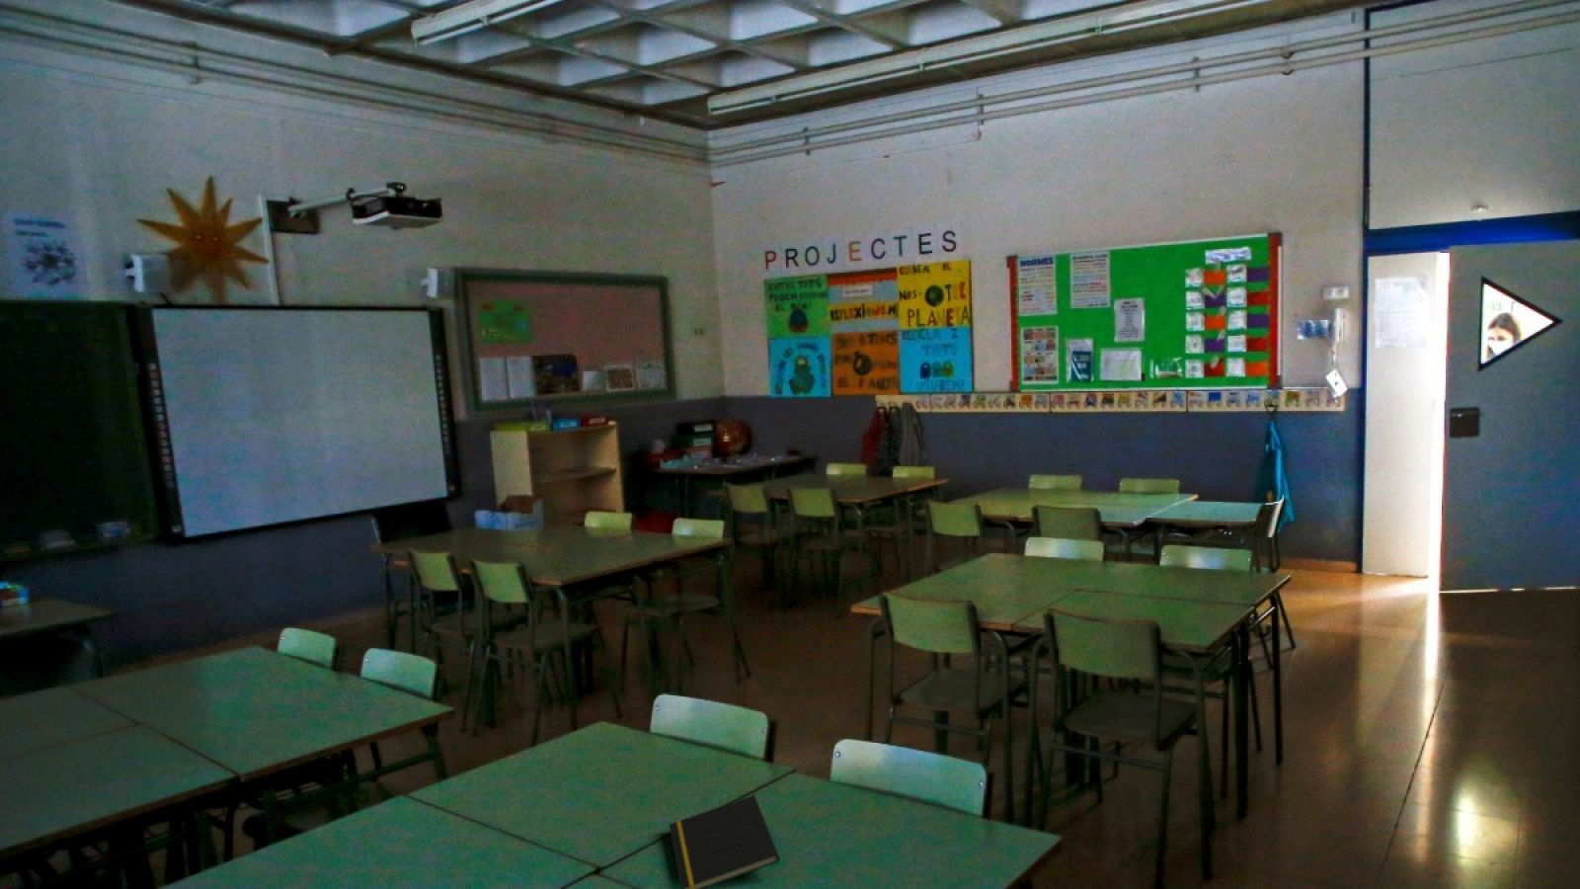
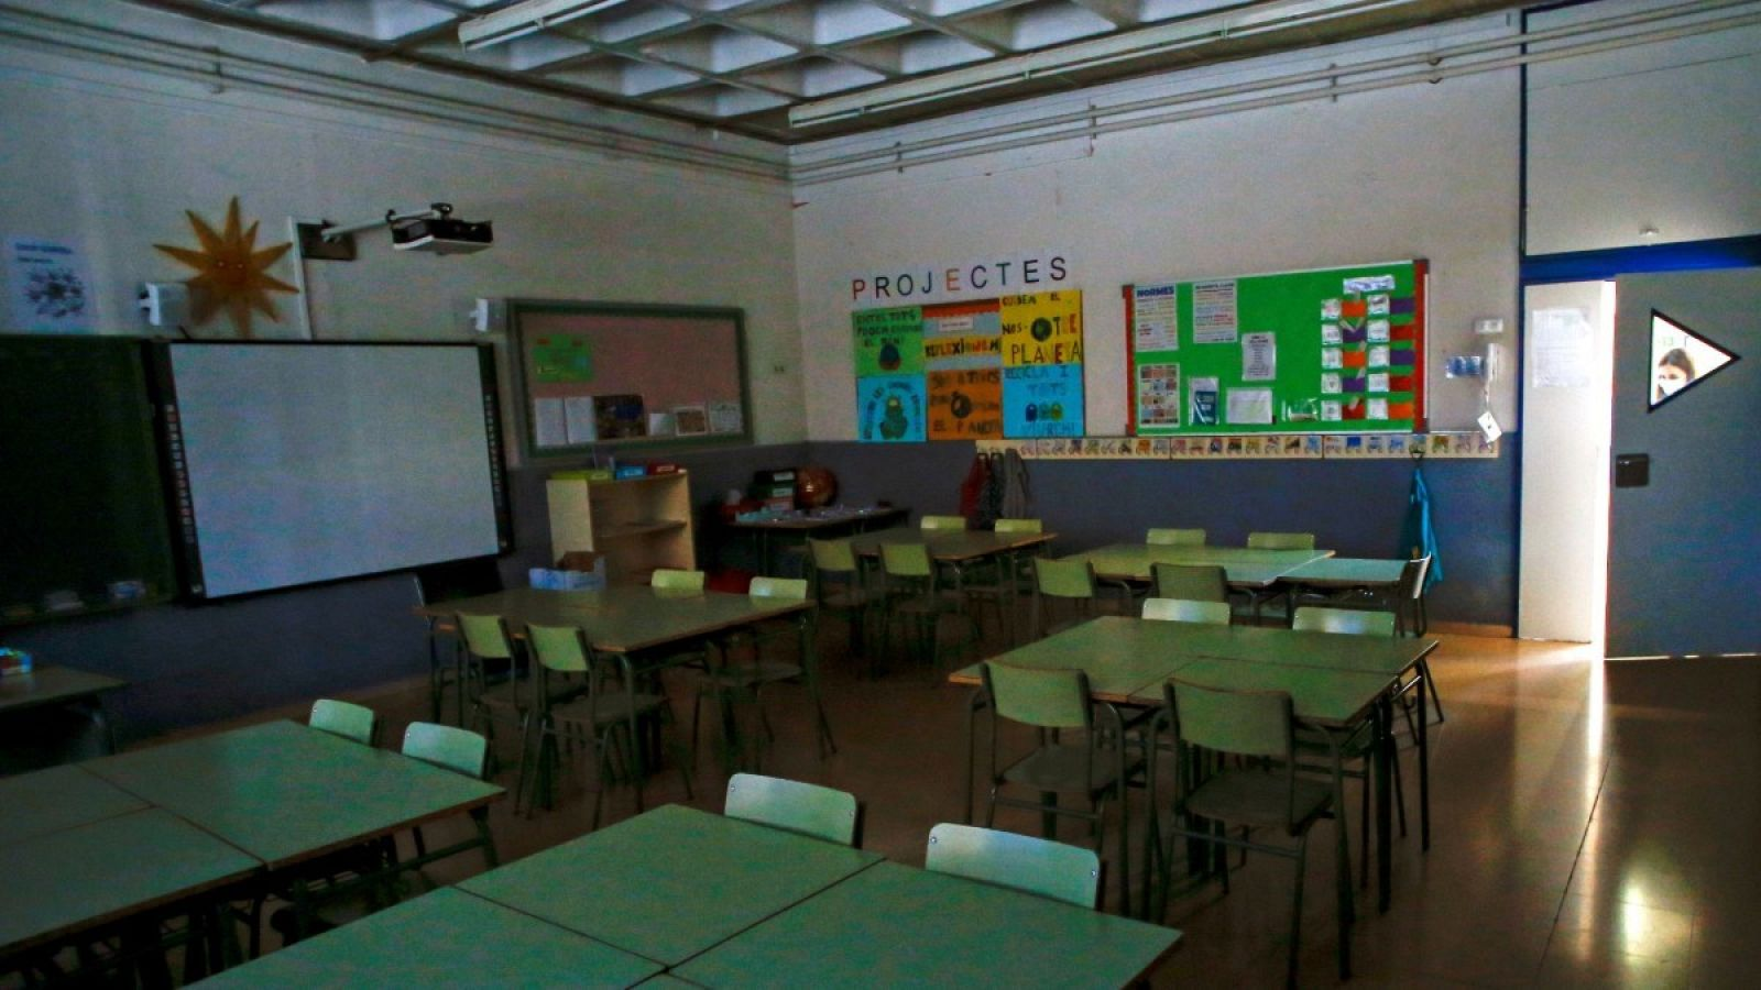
- notepad [667,795,781,889]
